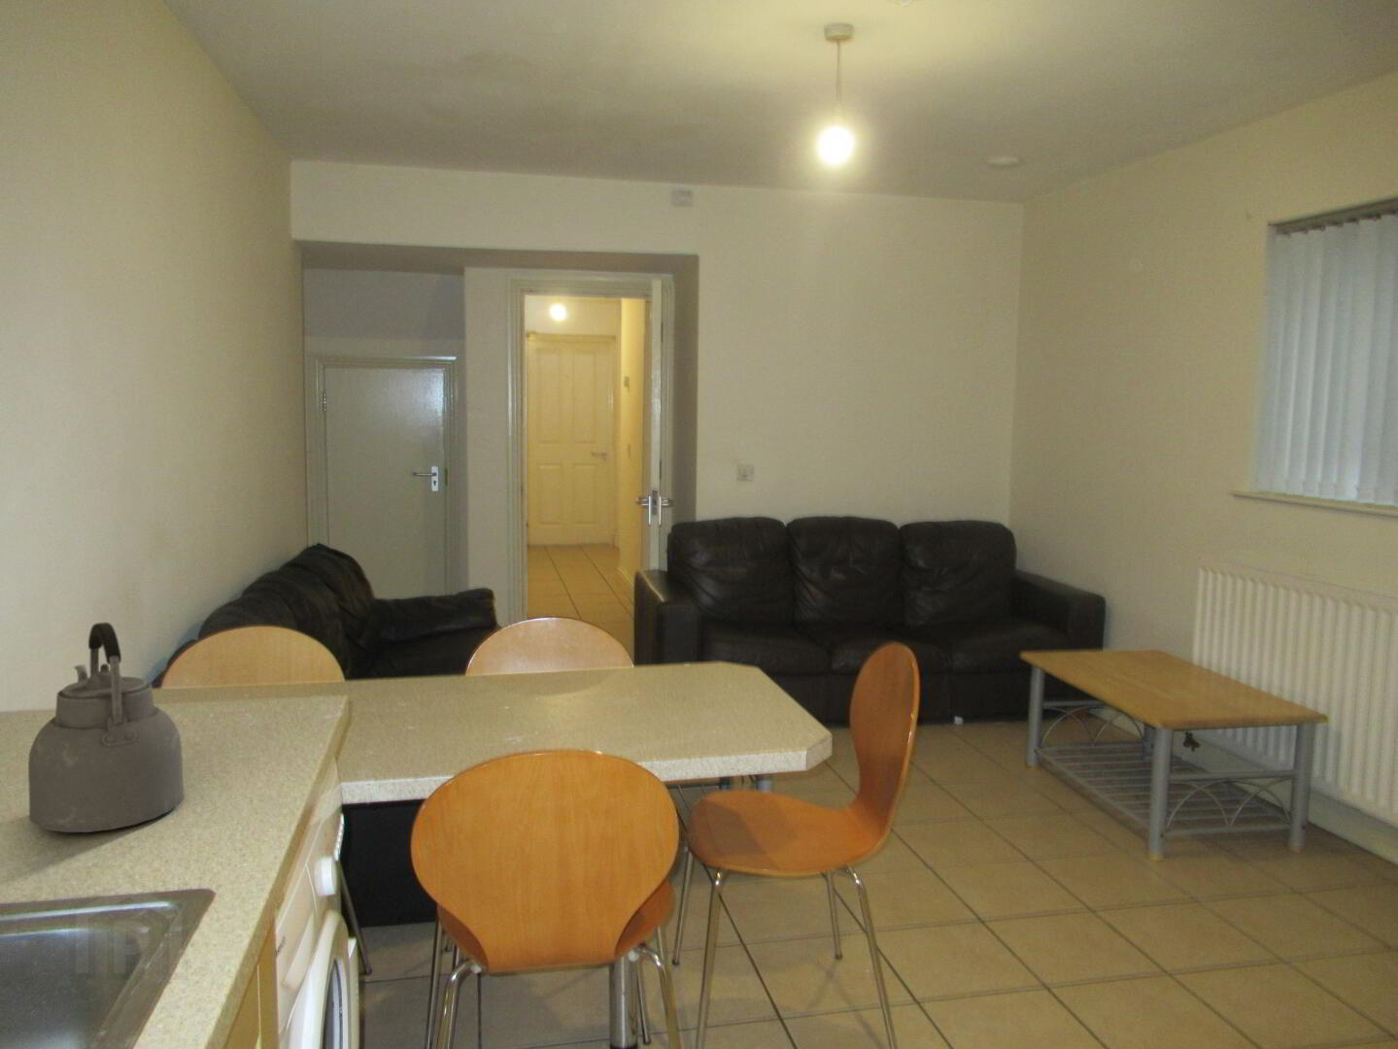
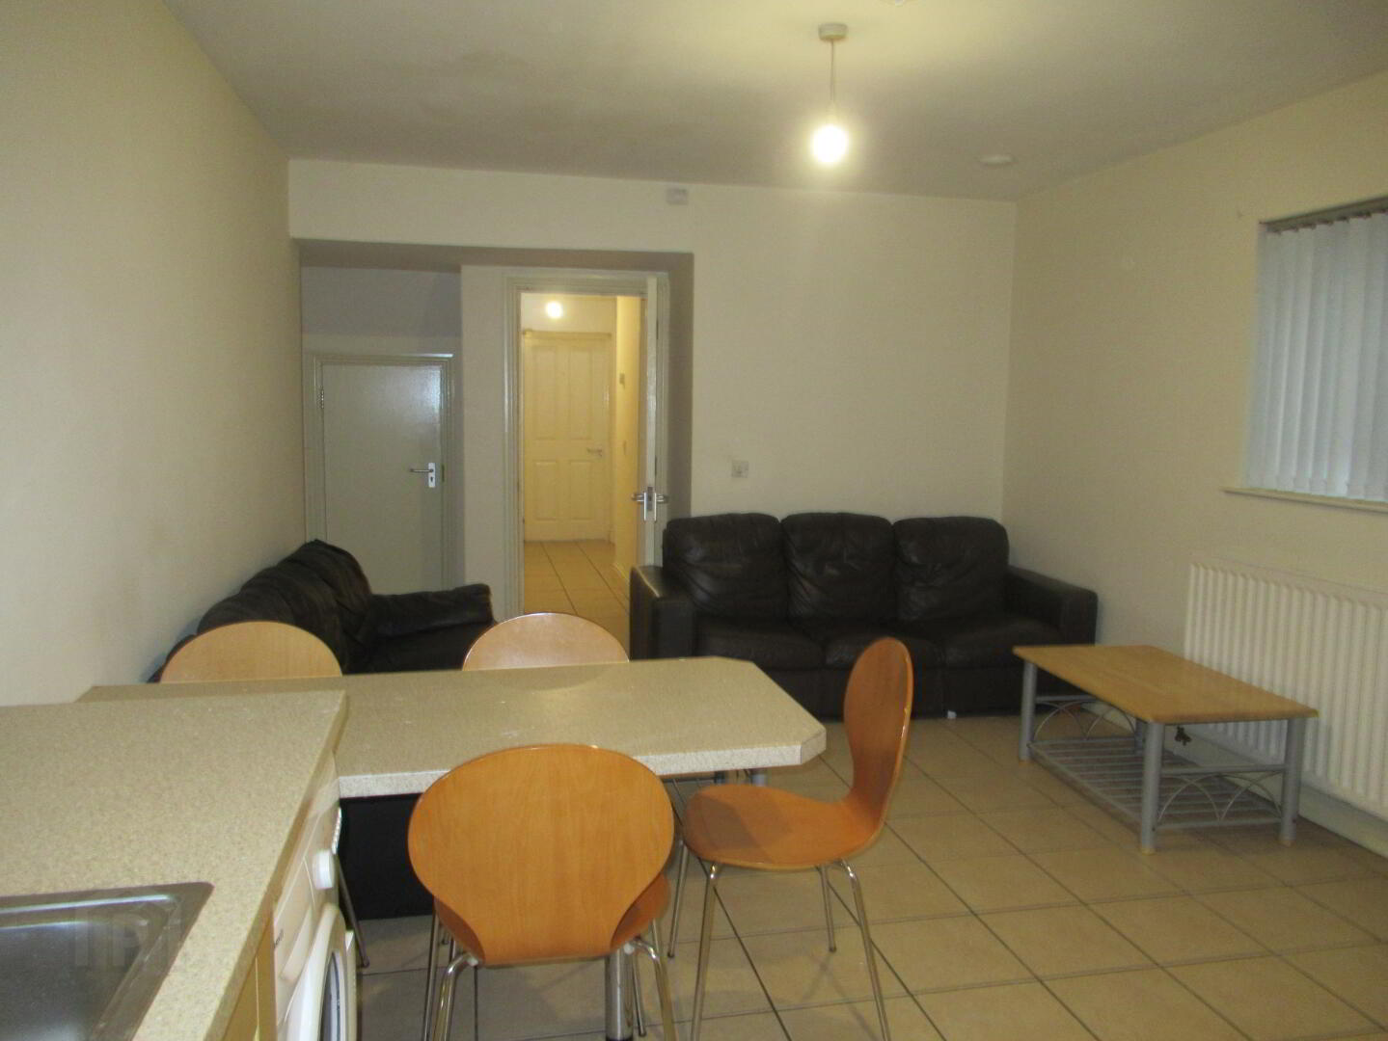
- kettle [28,621,185,833]
